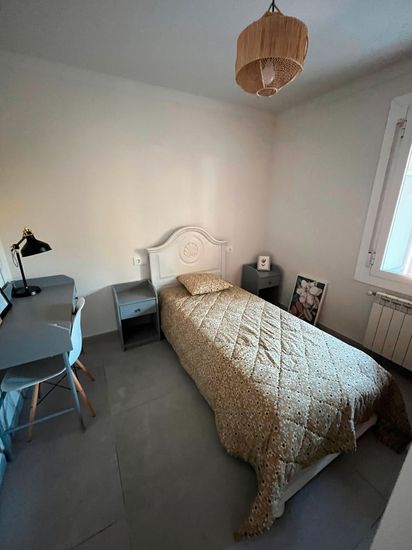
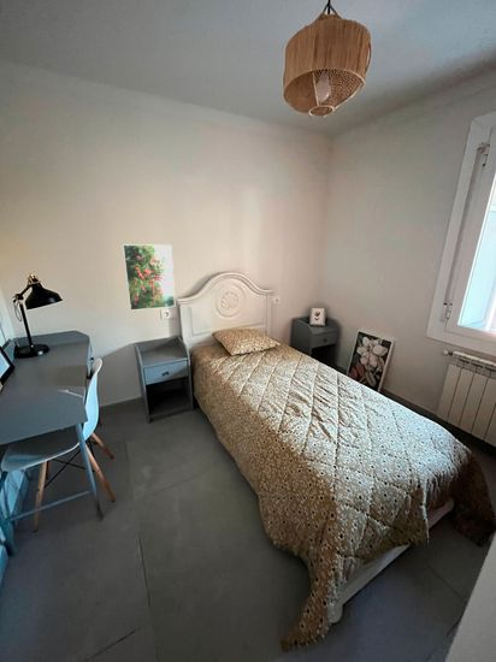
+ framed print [122,243,177,312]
